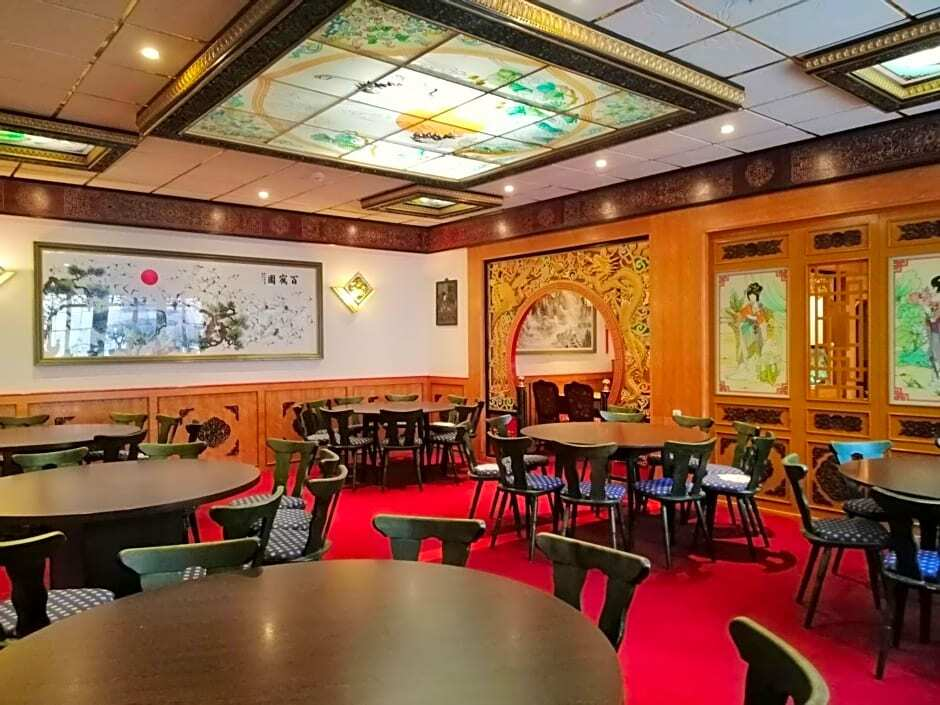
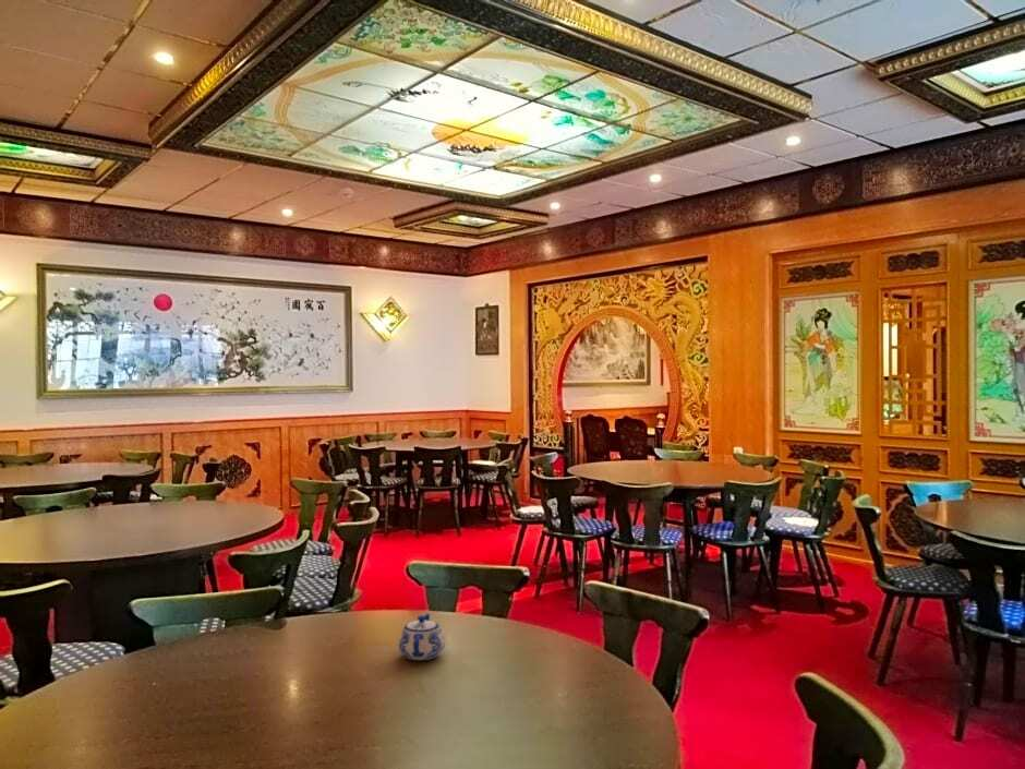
+ teapot [397,611,446,661]
